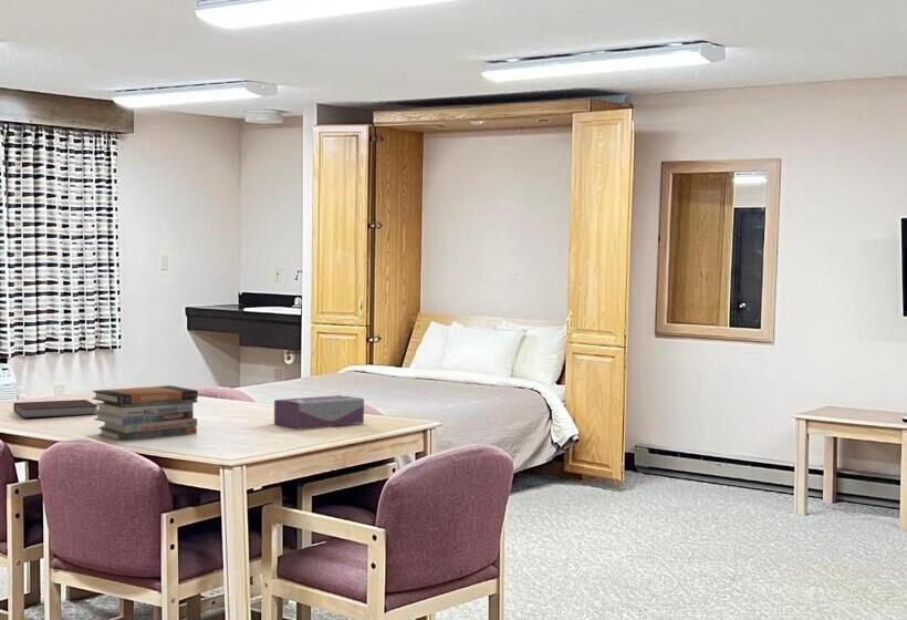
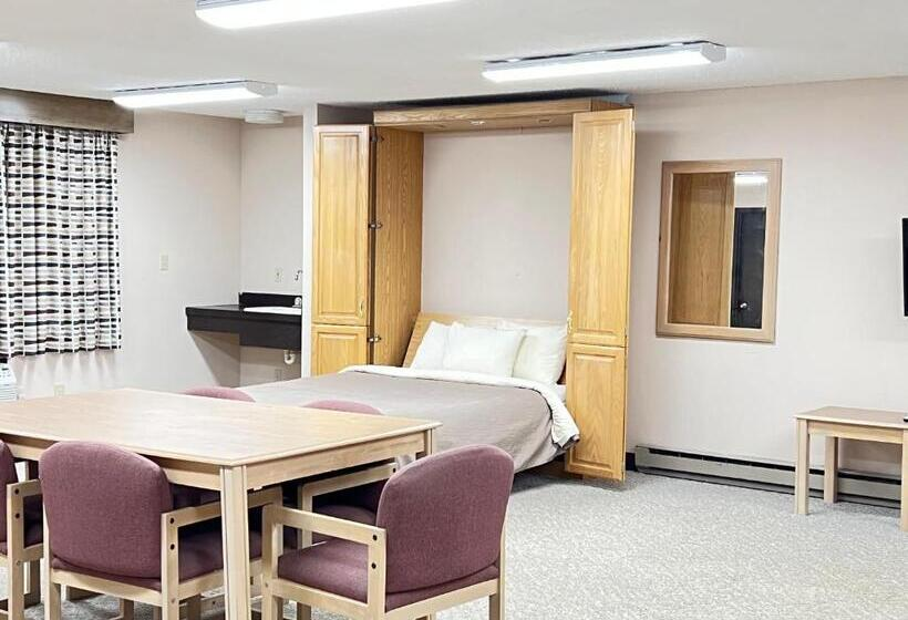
- notebook [12,399,98,420]
- book stack [92,384,199,442]
- tissue box [273,394,365,431]
